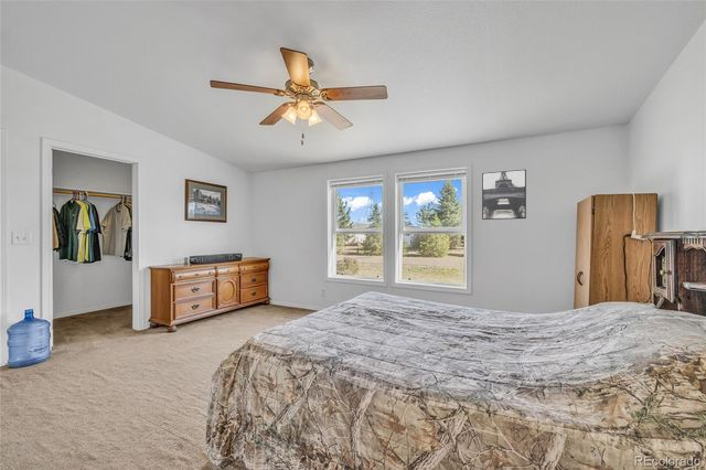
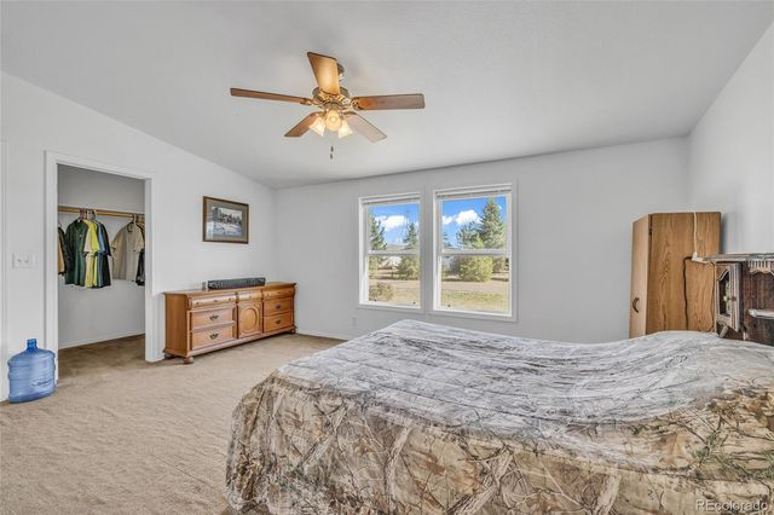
- wall art [481,169,527,221]
